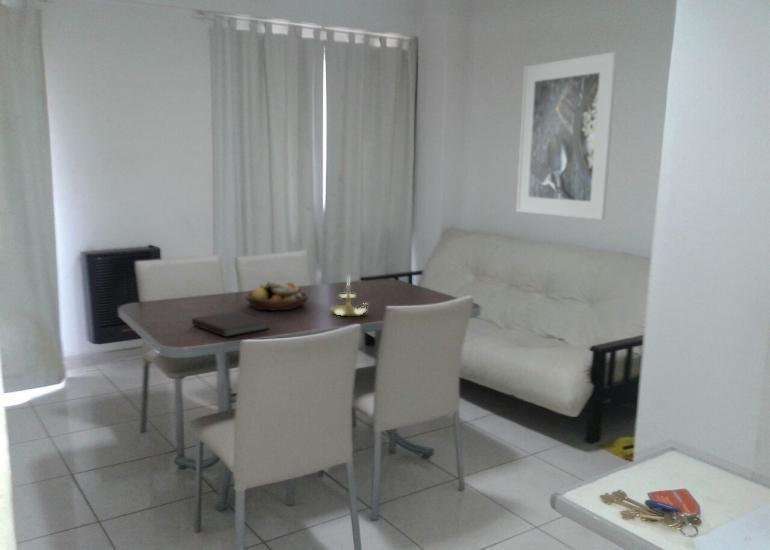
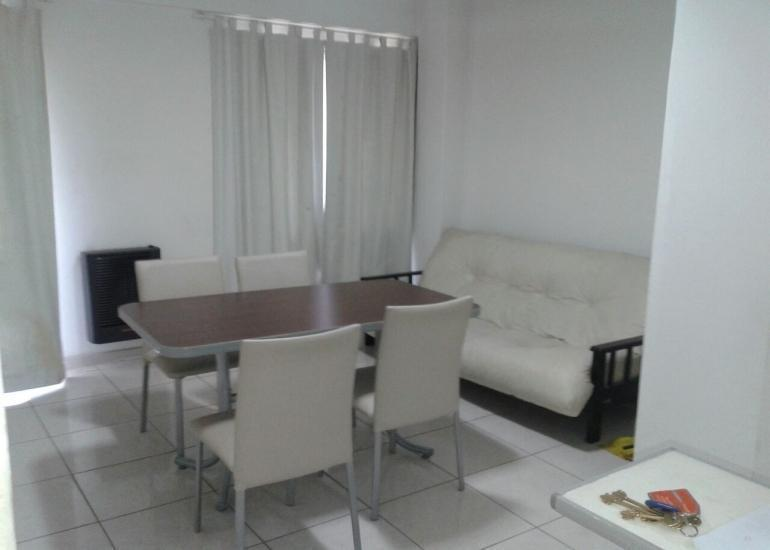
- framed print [515,51,618,221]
- fruit bowl [244,280,309,312]
- candle holder [329,274,370,317]
- notebook [191,310,270,338]
